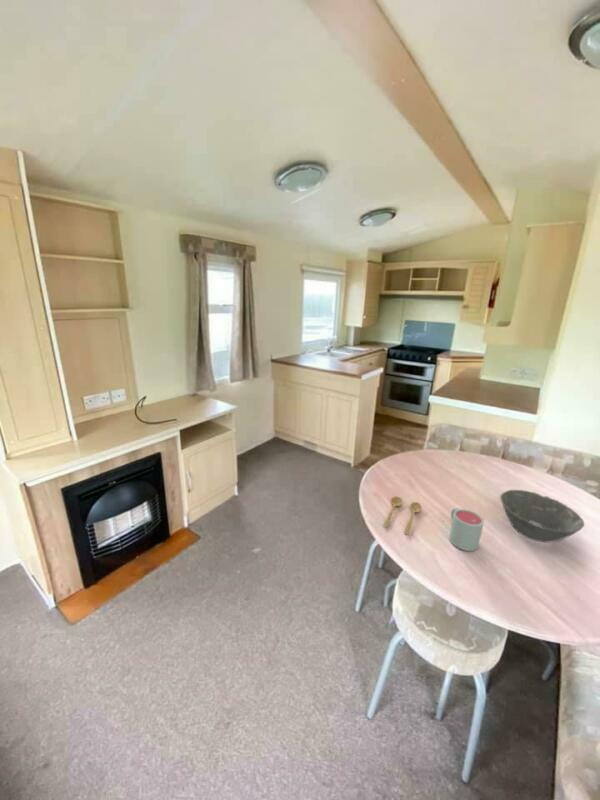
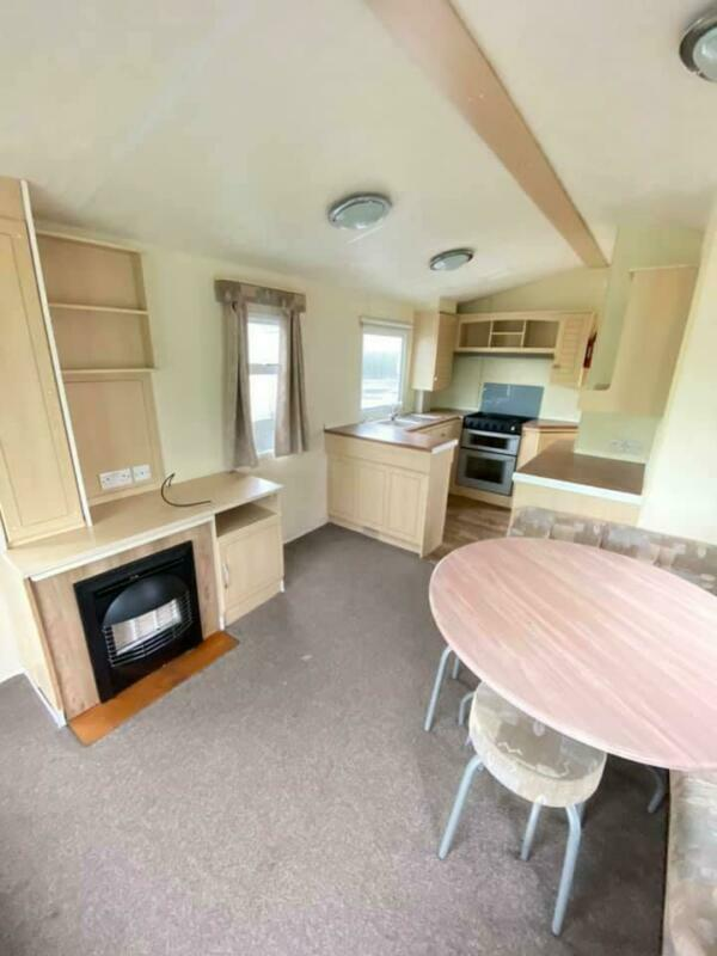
- bowl [499,489,585,544]
- spoon [383,496,422,536]
- mug [448,507,485,552]
